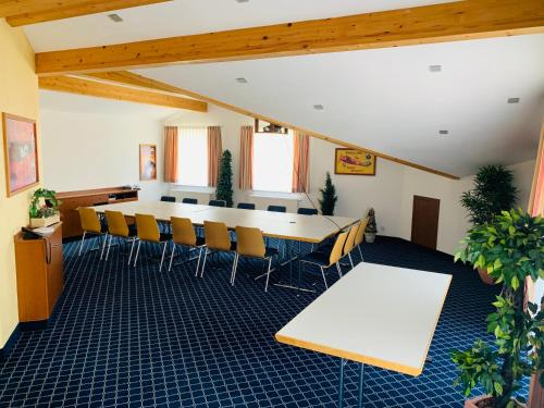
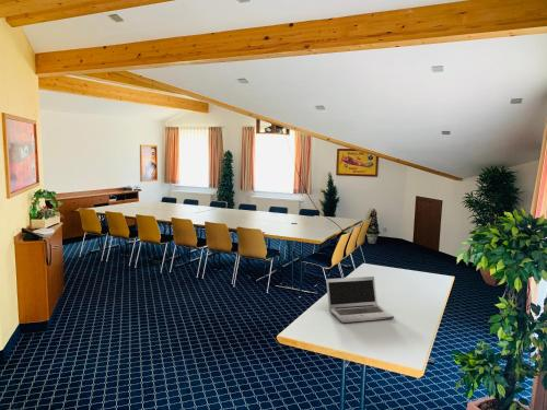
+ laptop [325,276,395,324]
